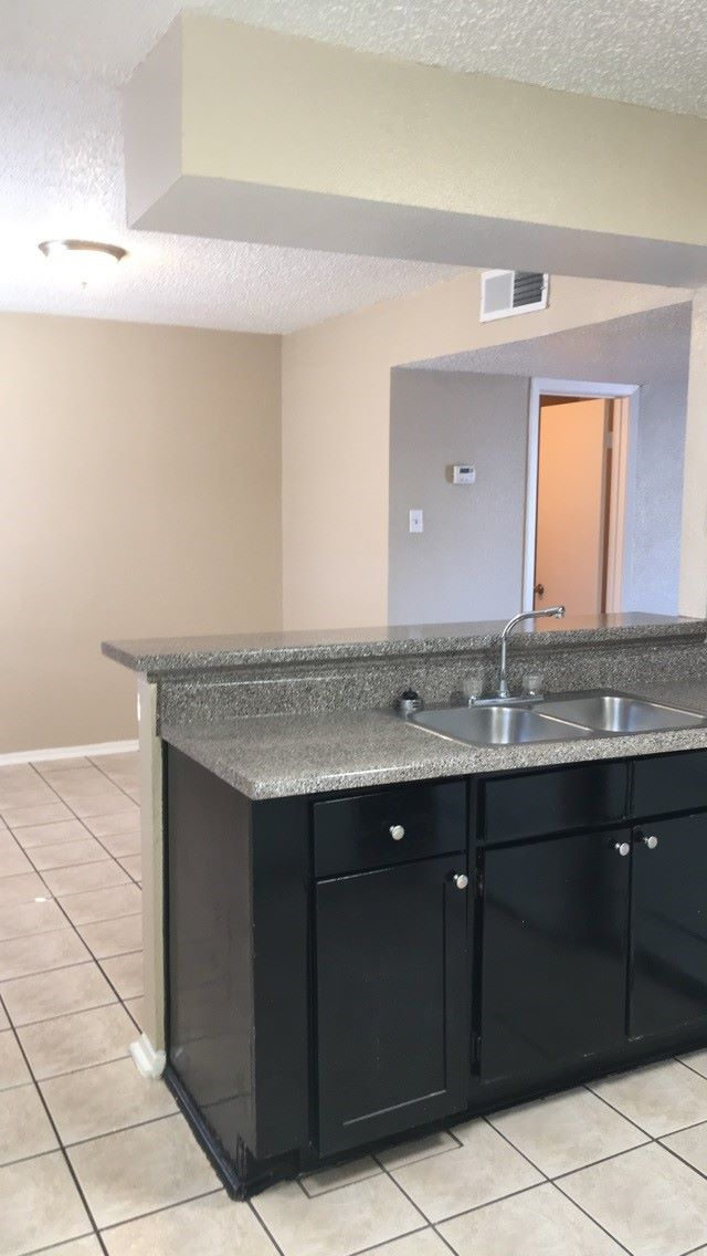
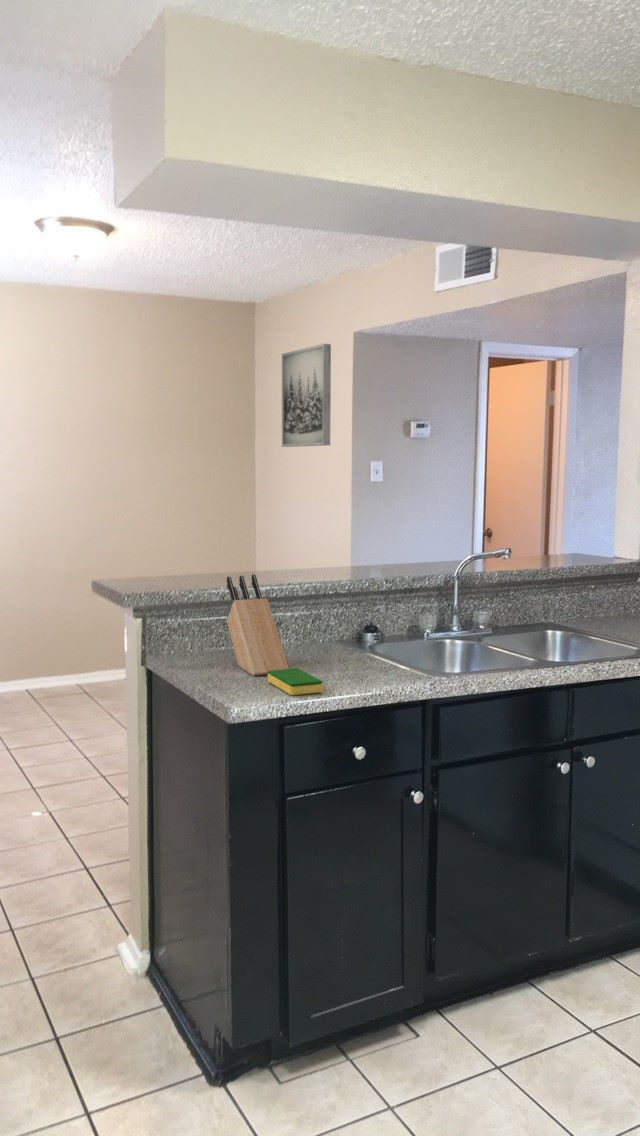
+ knife block [226,574,289,677]
+ wall art [281,343,332,448]
+ dish sponge [267,667,324,696]
